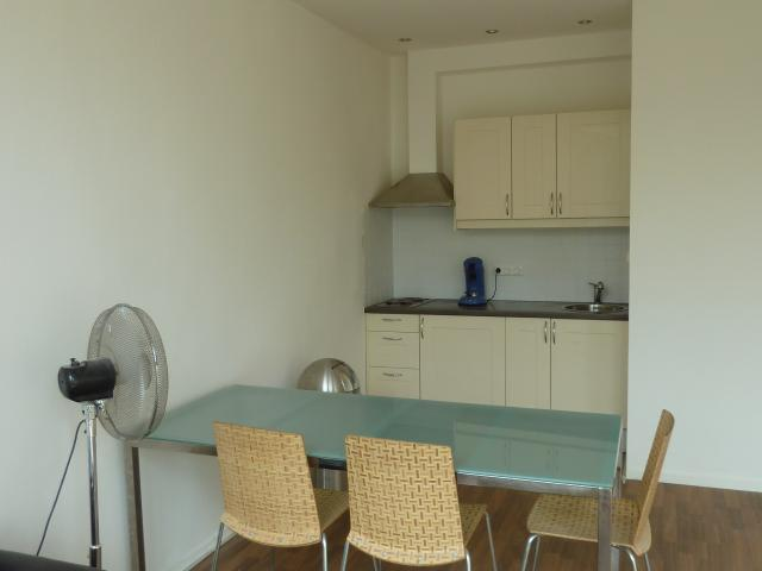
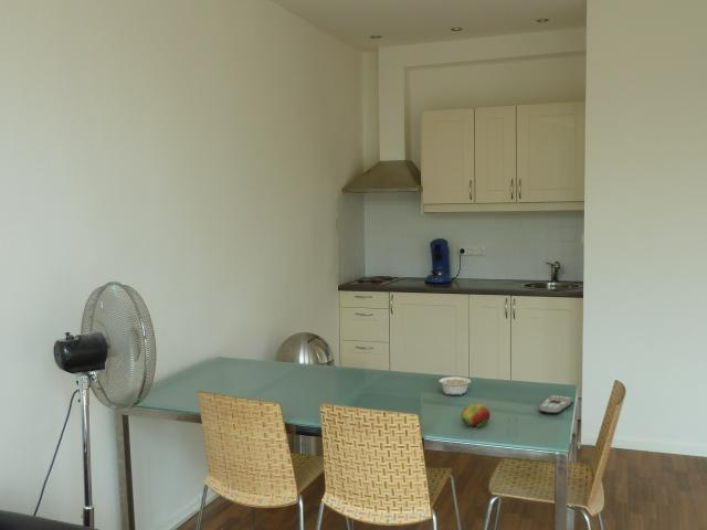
+ legume [439,375,472,396]
+ remote control [538,394,574,415]
+ fruit [460,403,492,428]
